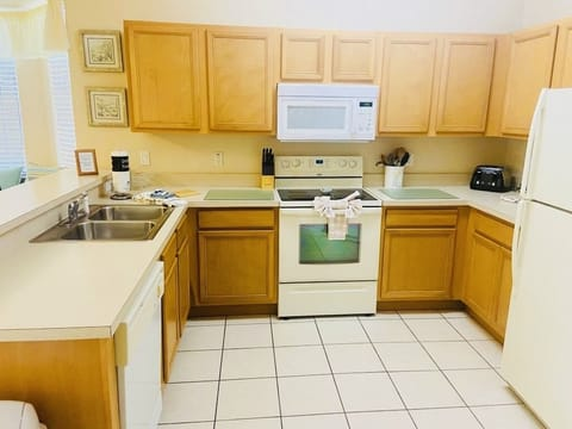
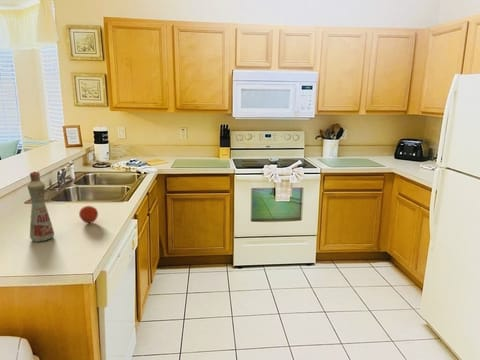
+ bottle [26,170,55,243]
+ fruit [78,205,99,224]
